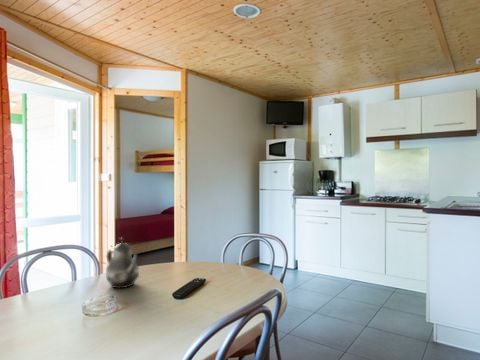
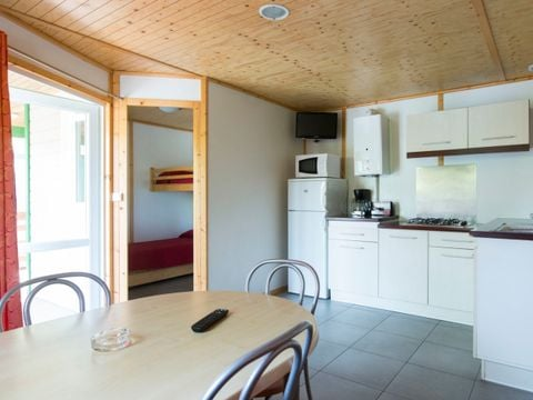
- teapot [105,237,140,290]
